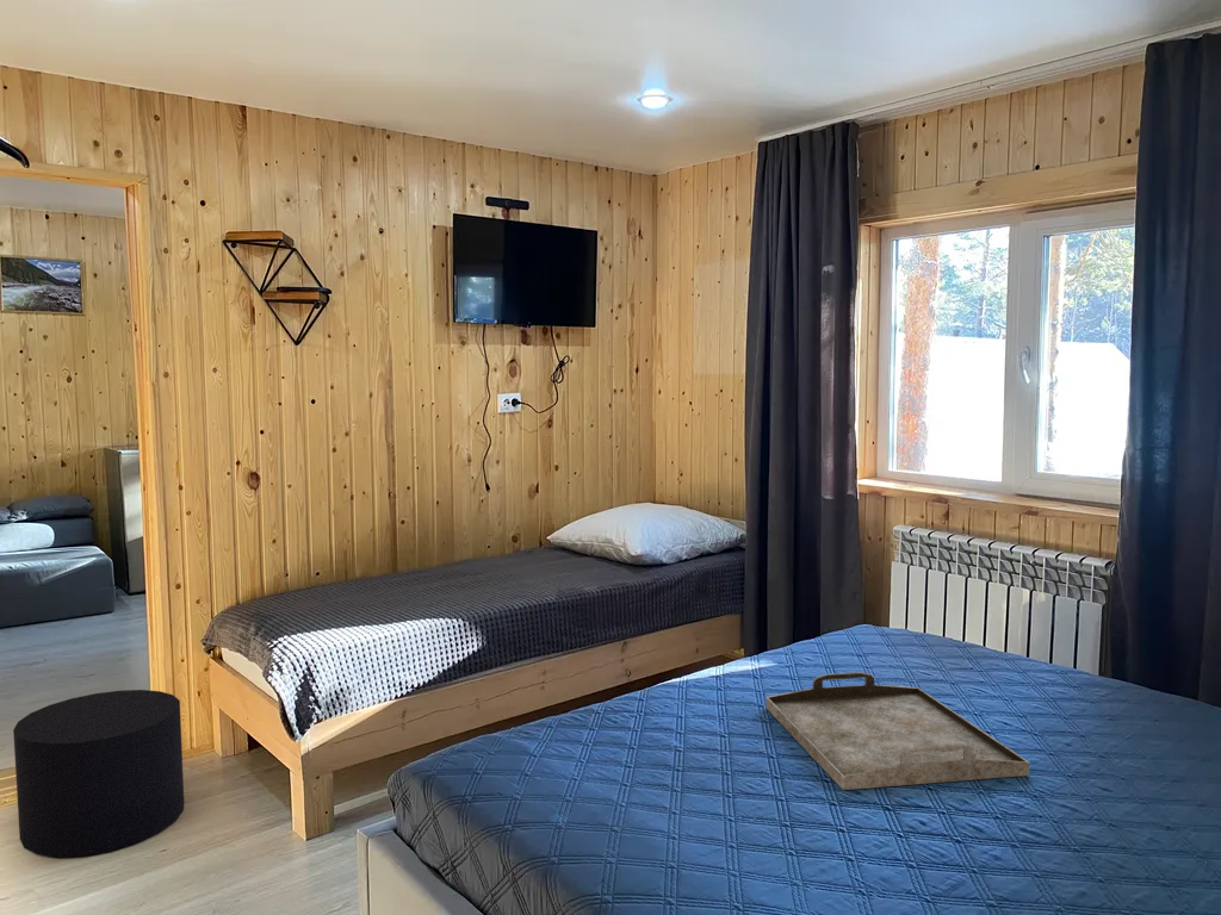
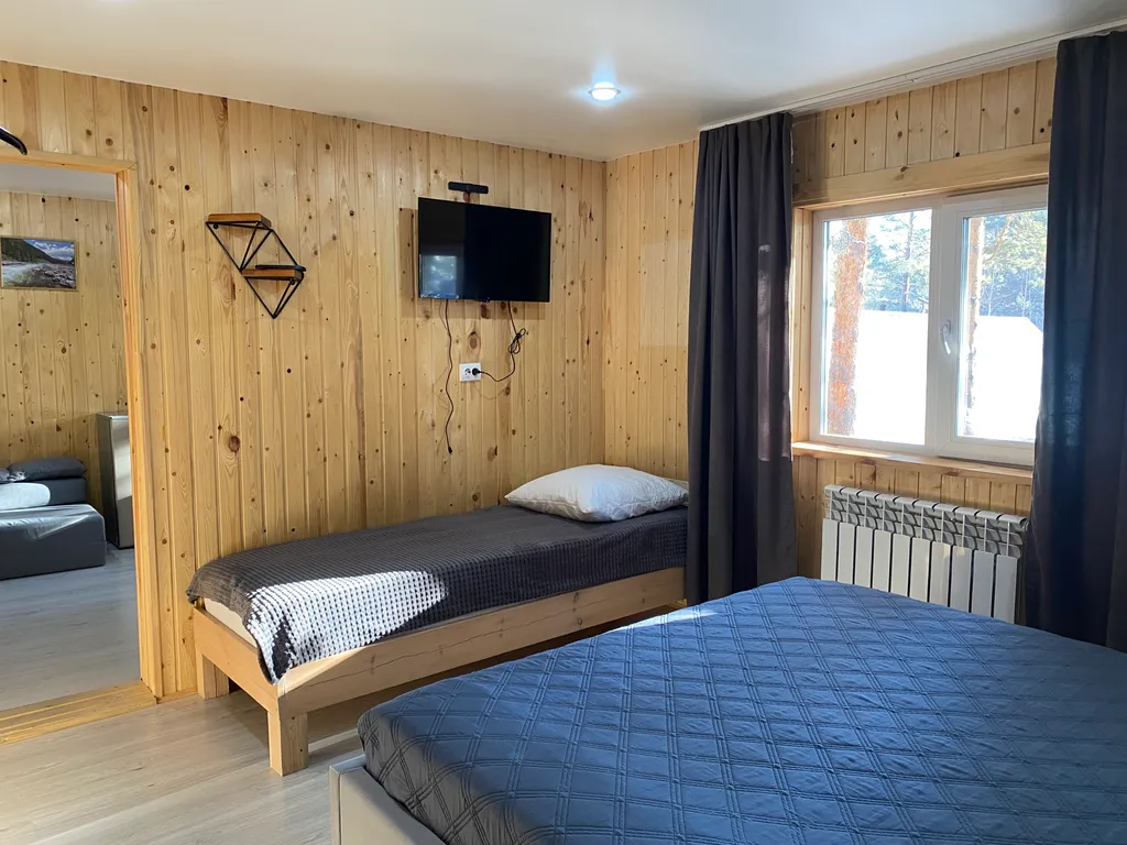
- stool [12,689,185,858]
- serving tray [764,671,1030,791]
